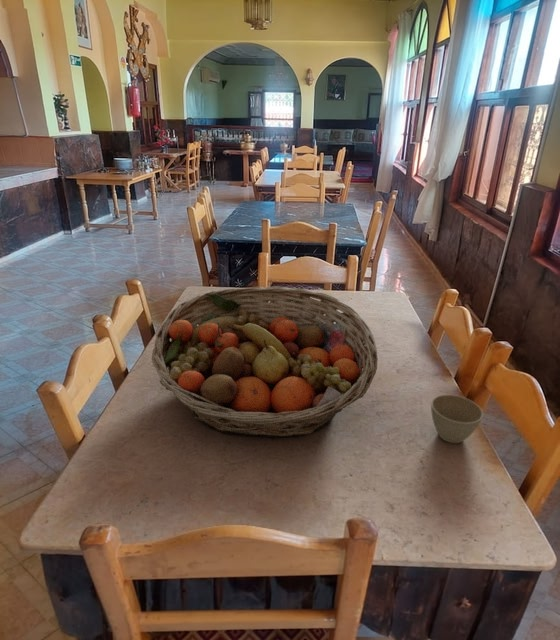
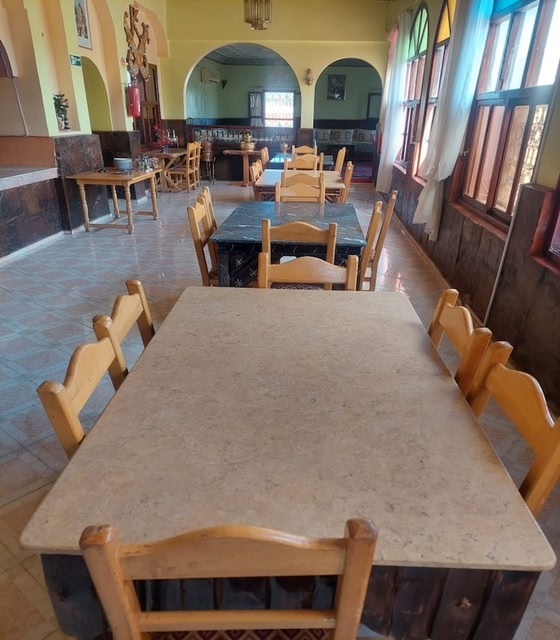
- flower pot [430,394,484,444]
- fruit basket [151,285,379,438]
